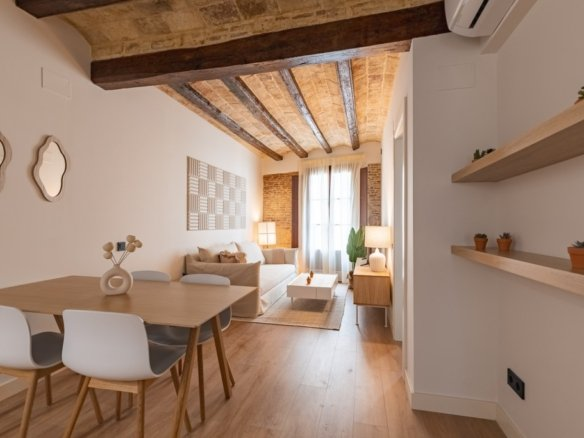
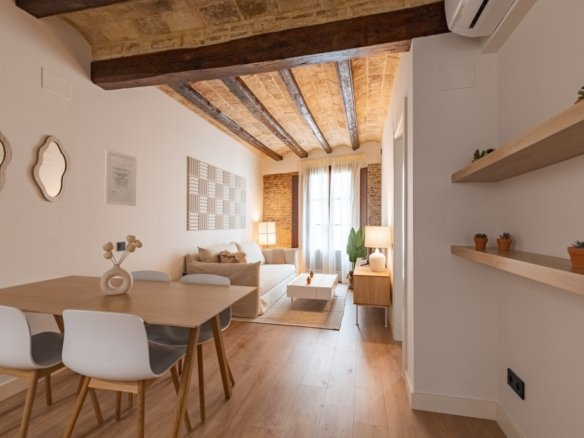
+ wall art [103,148,138,207]
